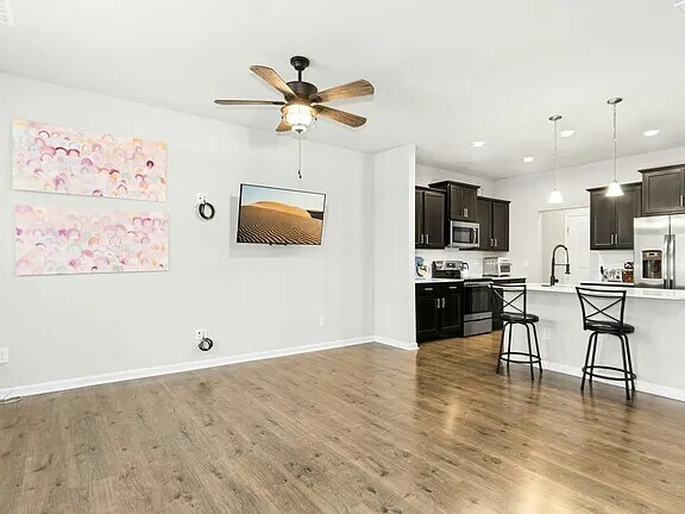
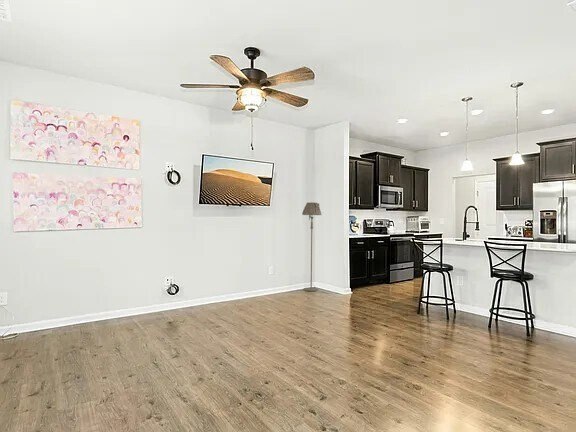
+ floor lamp [301,201,323,292]
